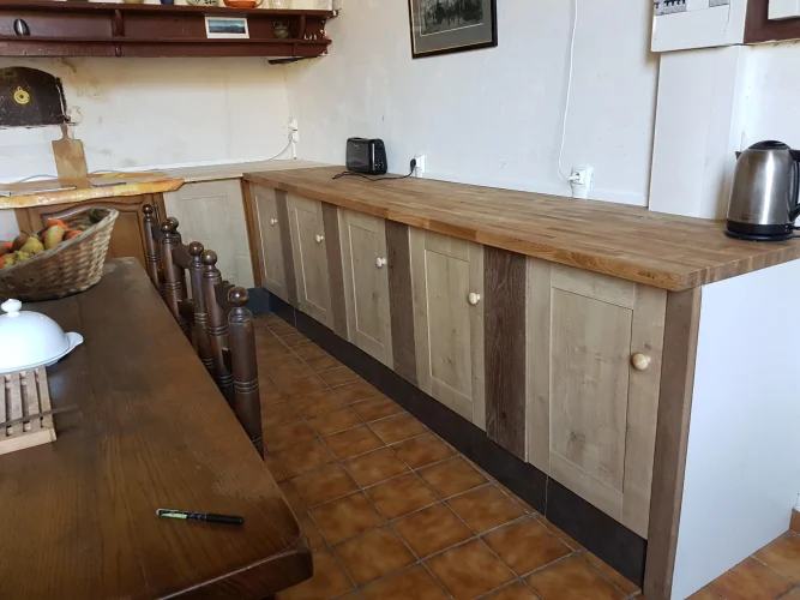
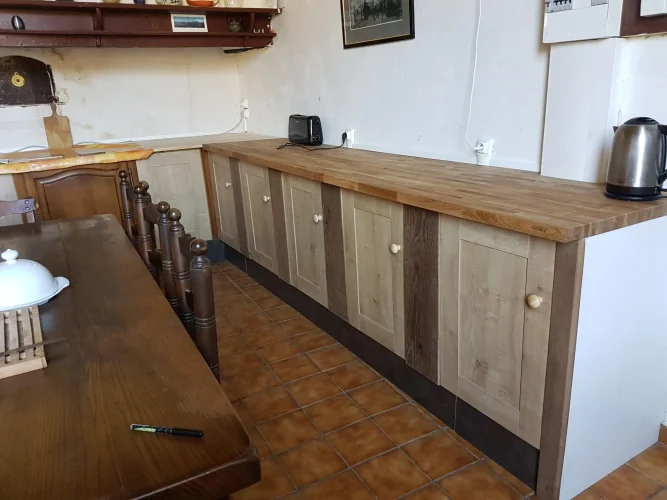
- fruit basket [0,206,120,302]
